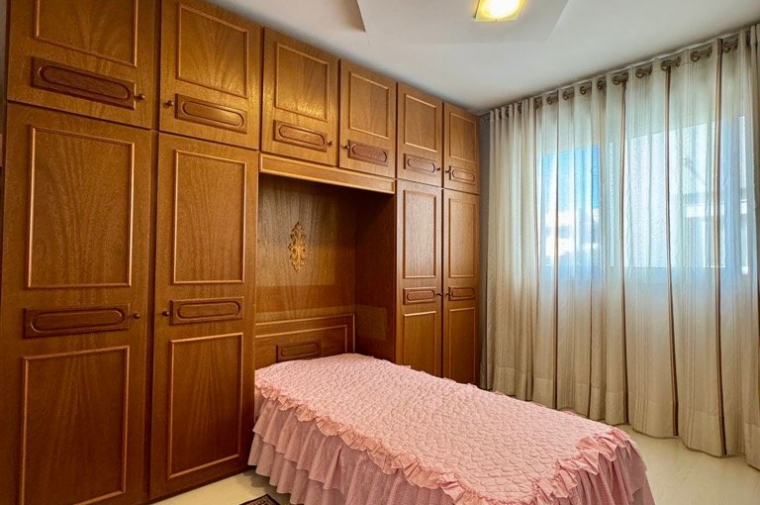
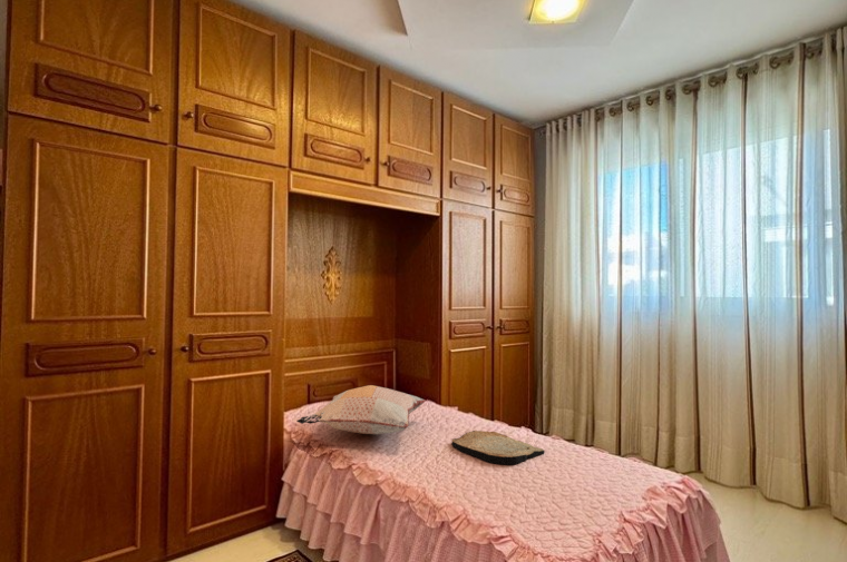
+ decorative pillow [295,384,427,436]
+ tray [451,430,545,466]
